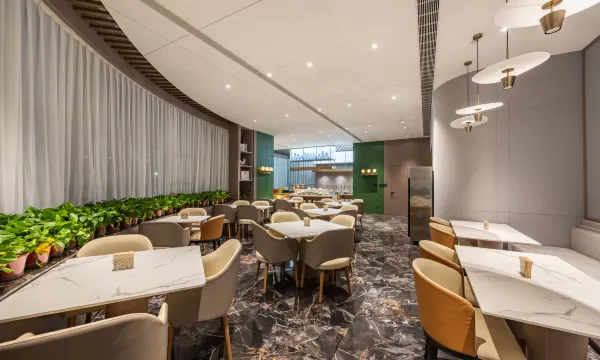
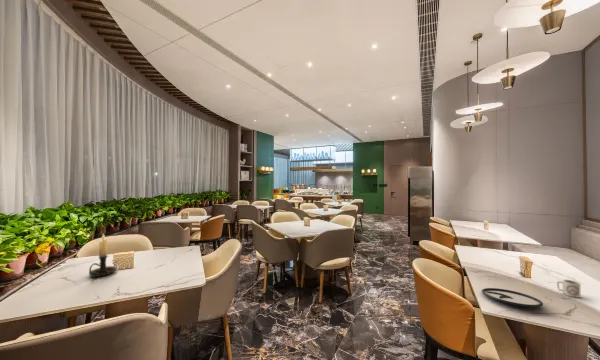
+ cup [556,279,582,299]
+ candle holder [88,233,117,279]
+ plate [481,287,544,308]
